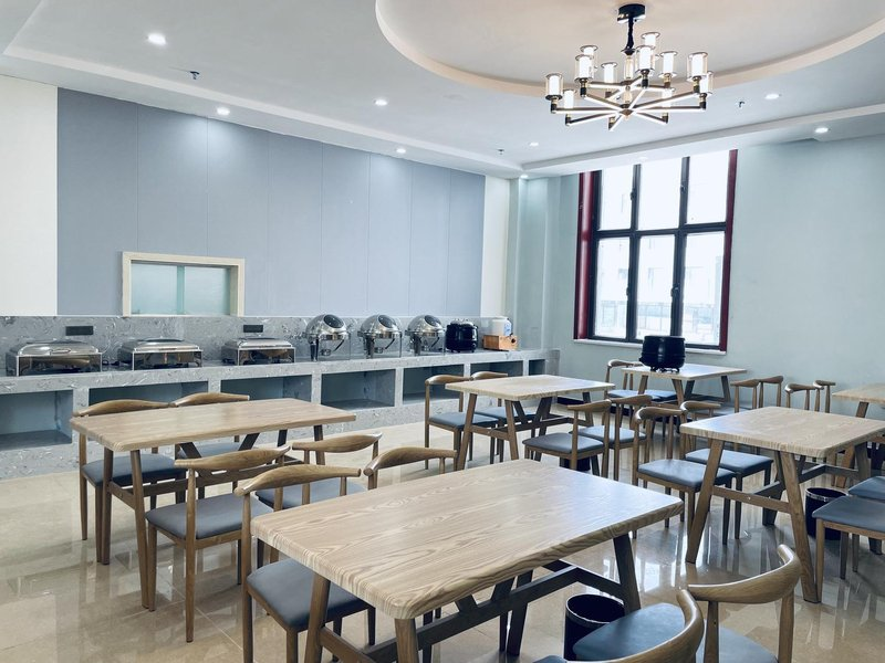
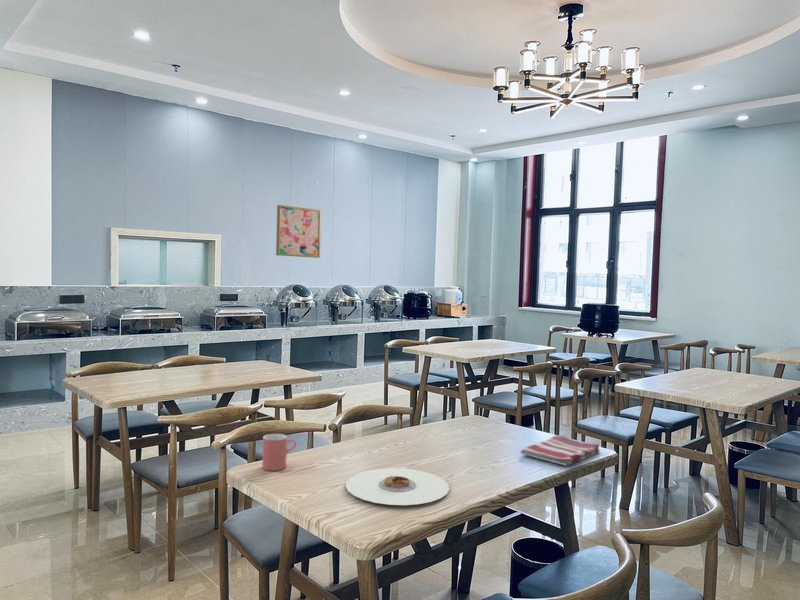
+ cup [261,433,297,472]
+ plate [345,467,450,506]
+ wall art [275,204,322,259]
+ dish towel [520,435,600,467]
